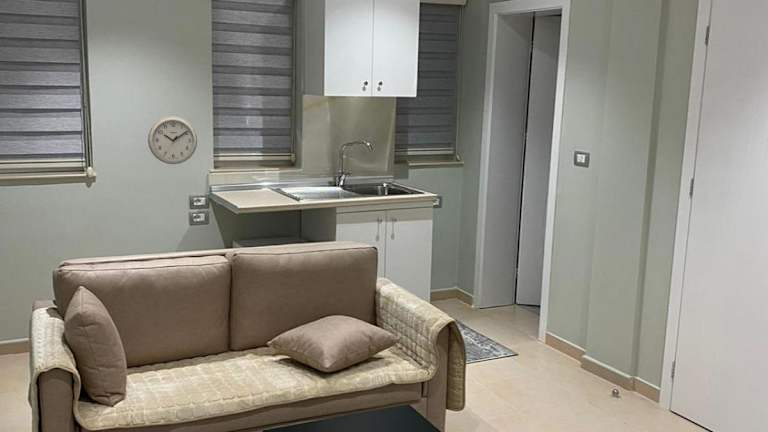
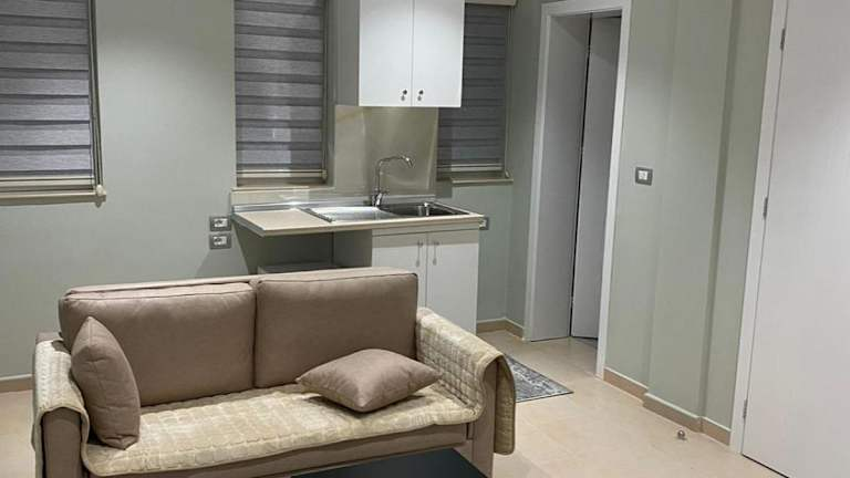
- wall clock [147,115,198,165]
